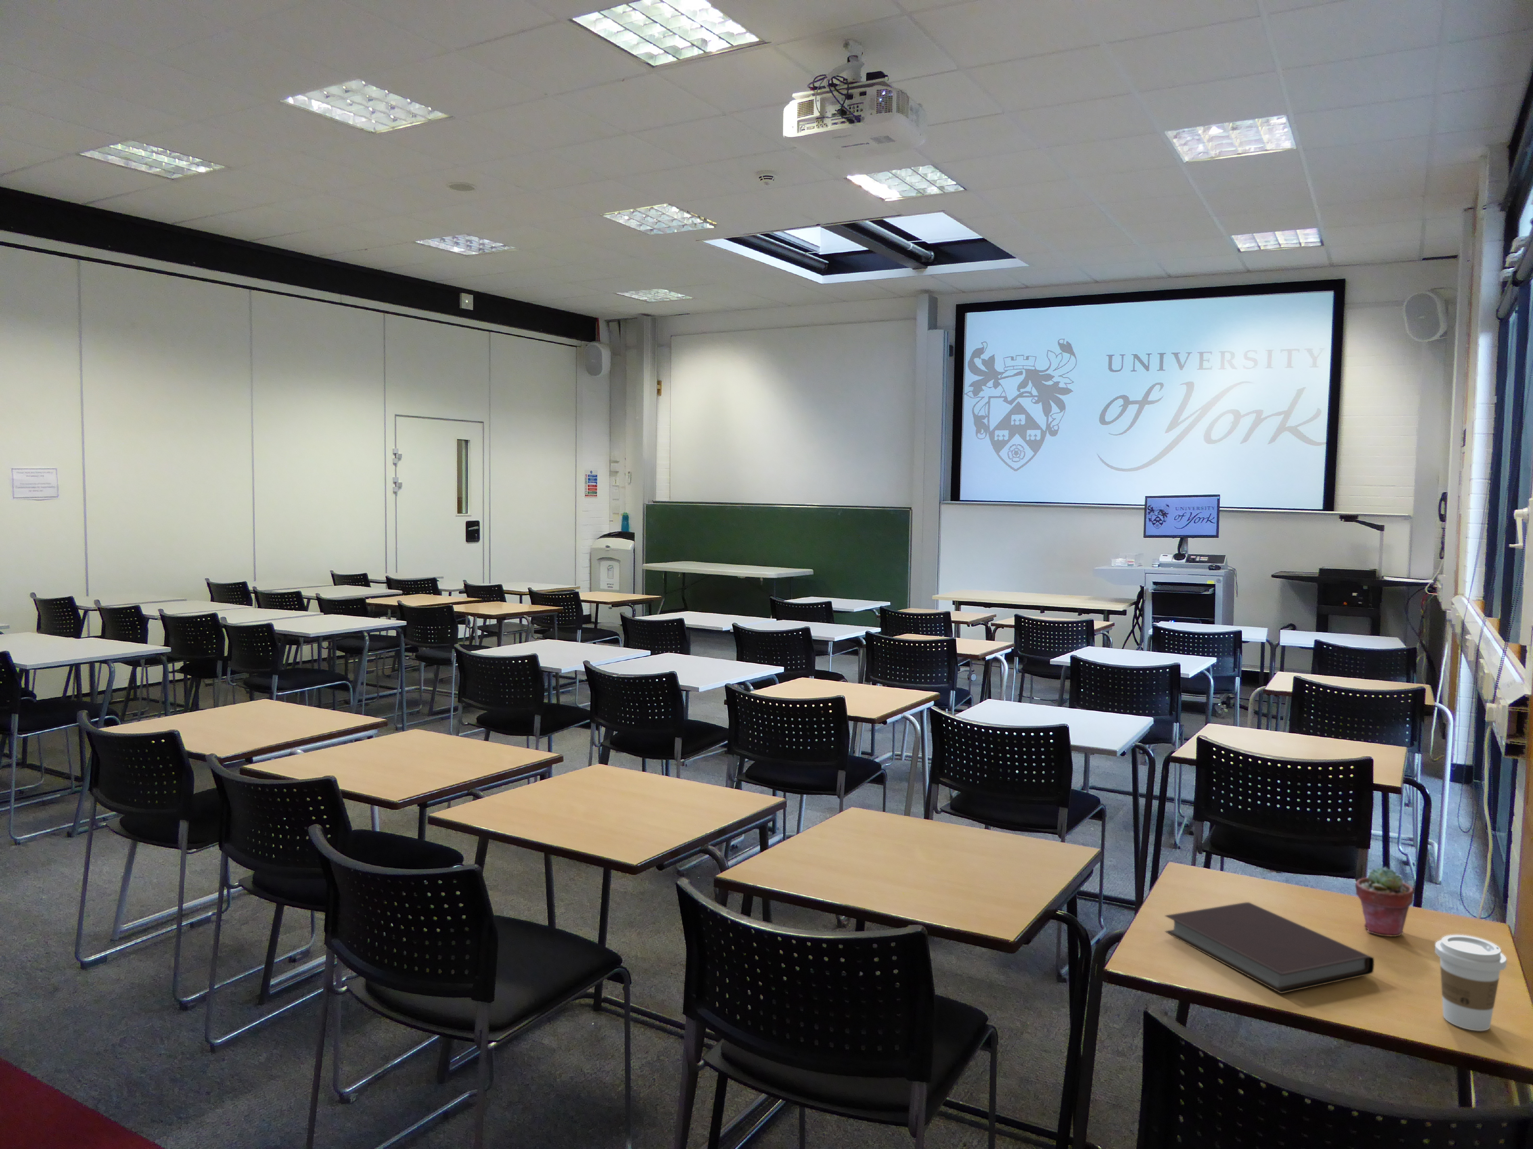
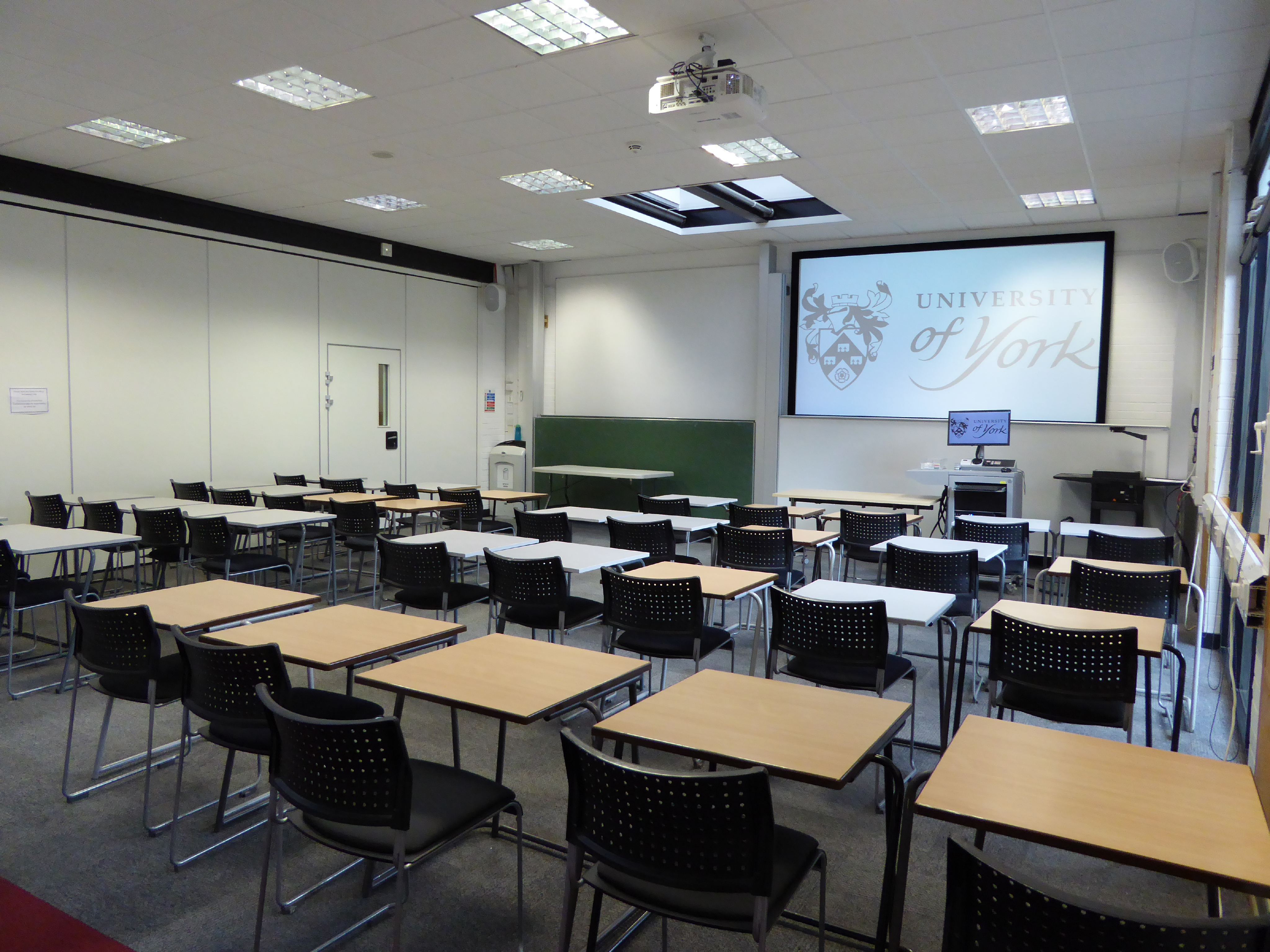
- potted succulent [1354,867,1413,937]
- notebook [1165,902,1375,993]
- coffee cup [1434,934,1508,1031]
